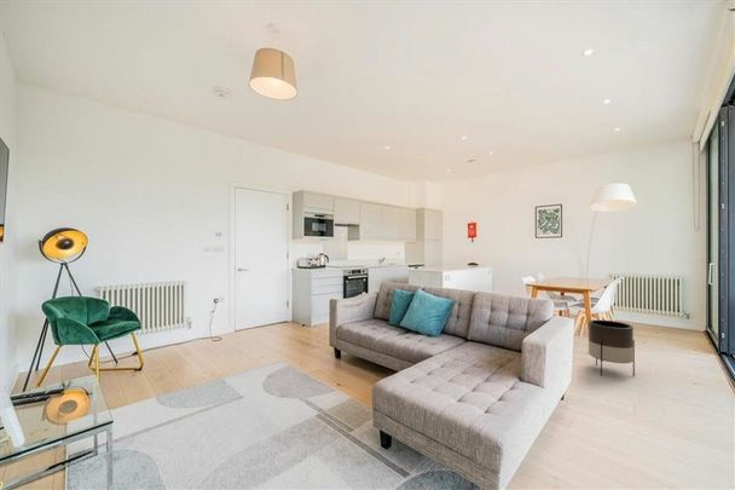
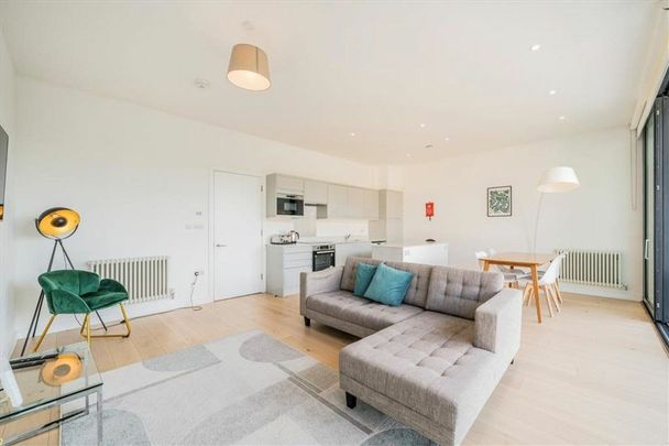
- planter [588,318,636,377]
